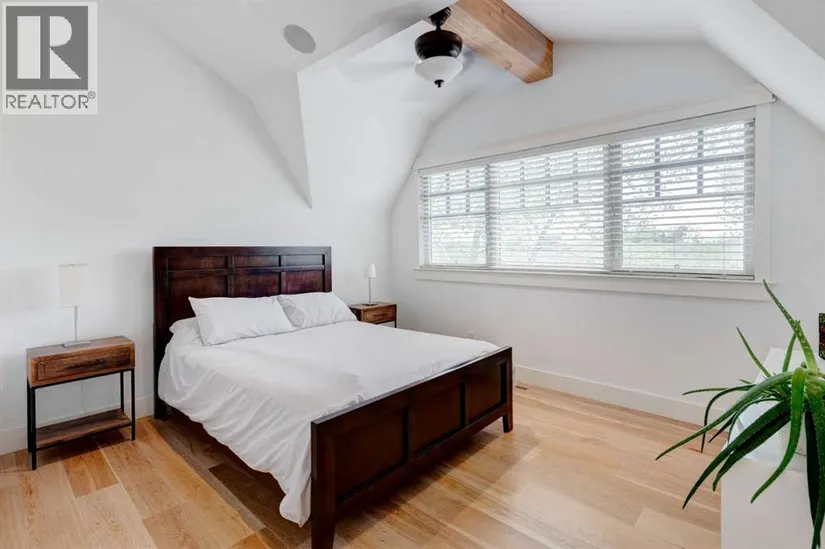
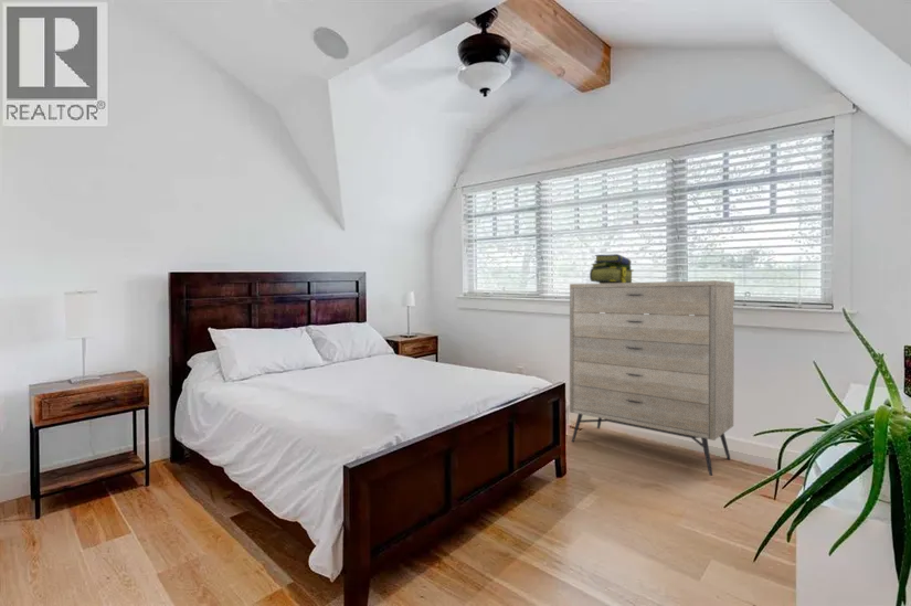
+ stack of books [589,253,635,284]
+ dresser [569,279,735,477]
